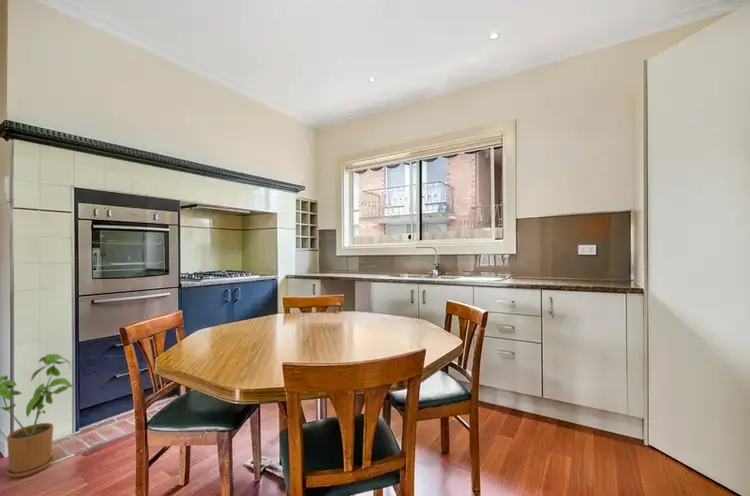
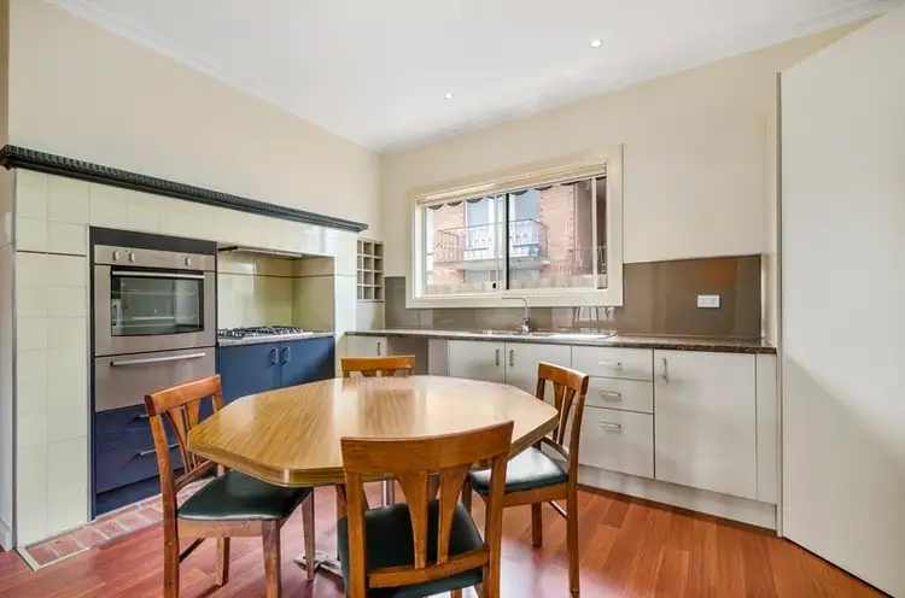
- house plant [0,353,75,478]
